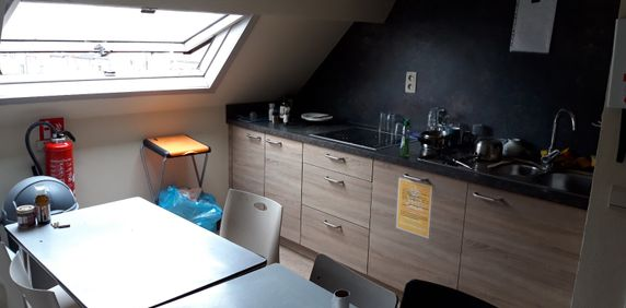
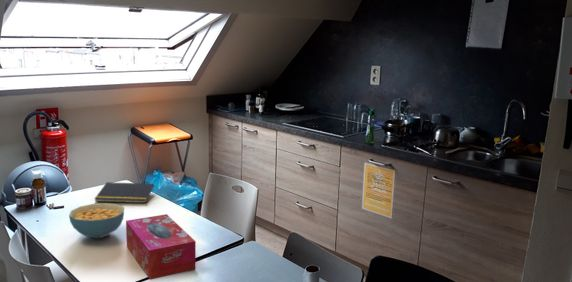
+ cereal bowl [68,202,125,239]
+ notepad [94,181,155,204]
+ tissue box [125,213,197,281]
